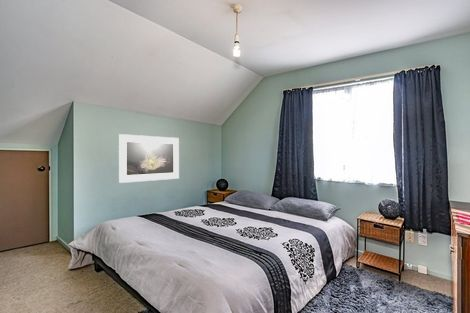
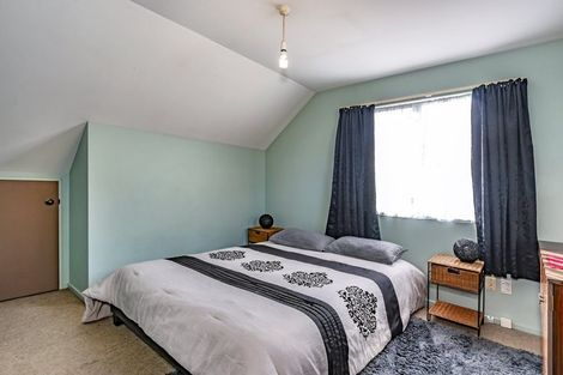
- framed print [118,133,180,184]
